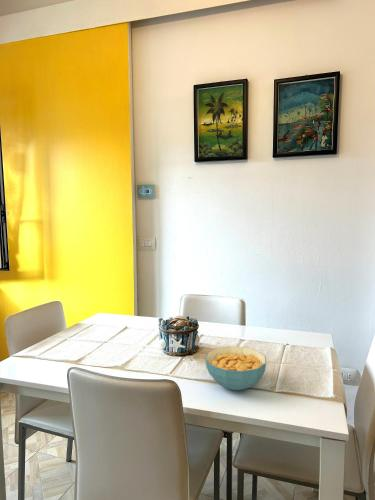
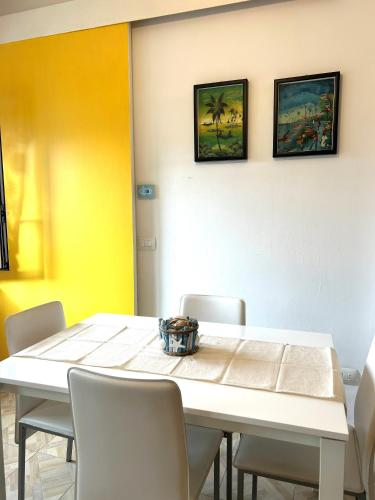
- cereal bowl [204,345,267,391]
